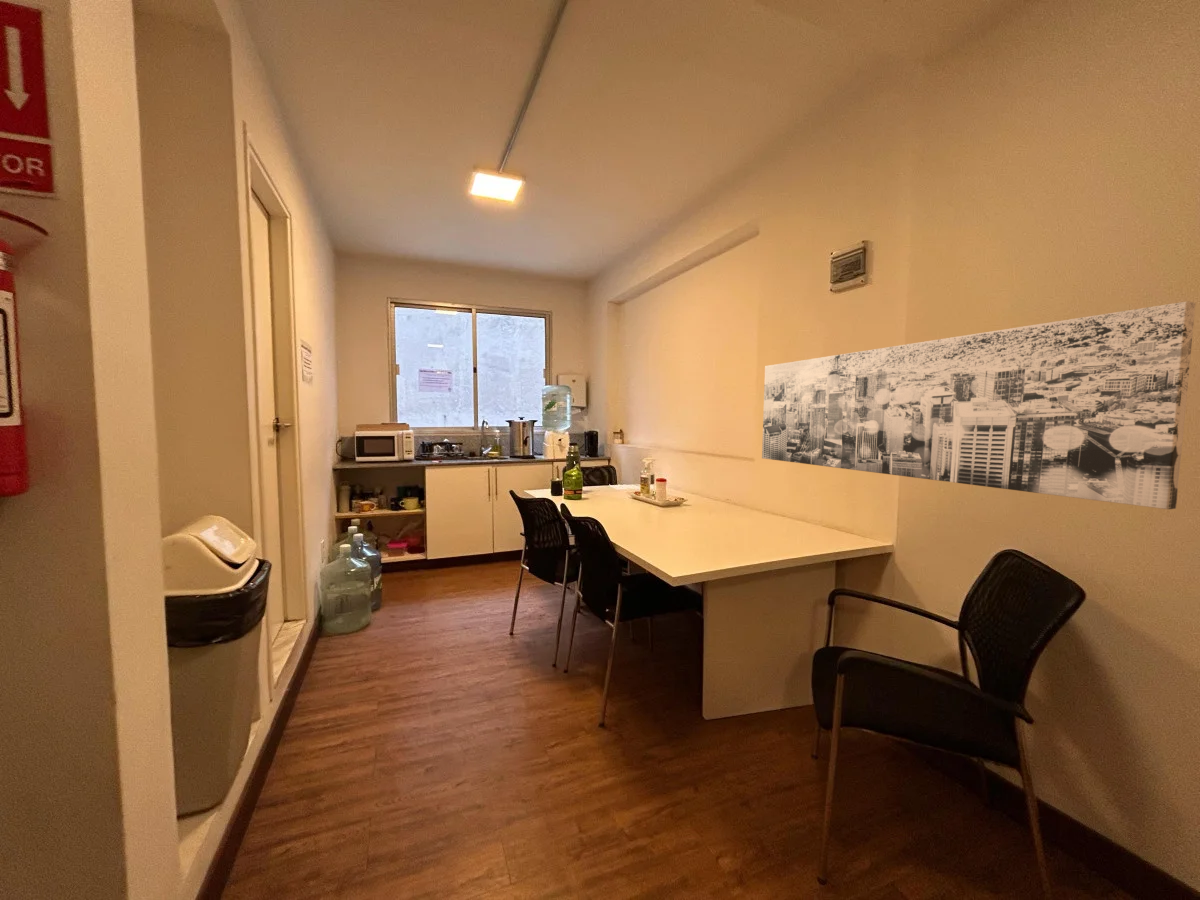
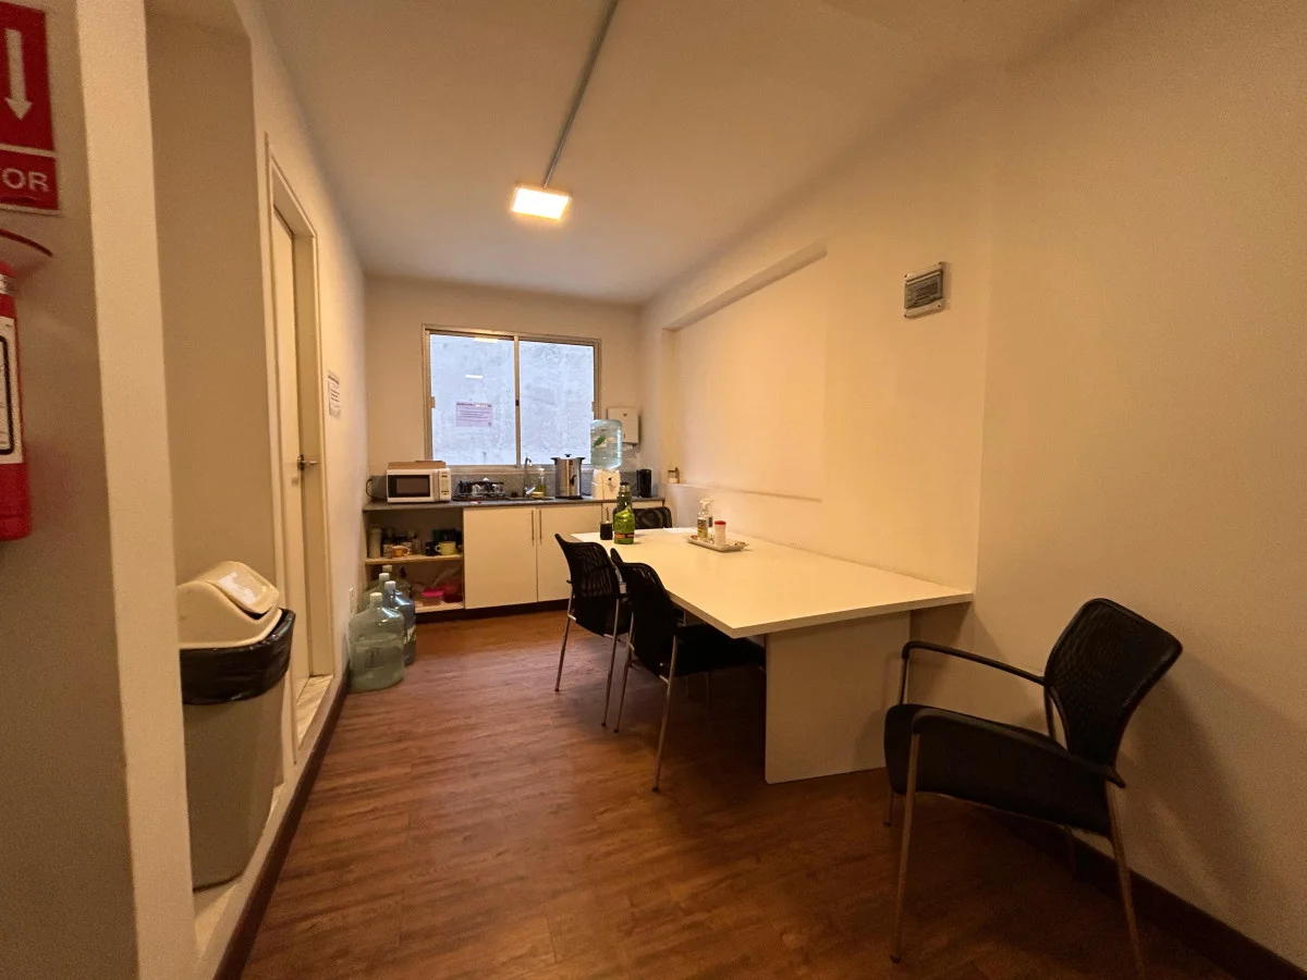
- wall art [761,300,1196,511]
